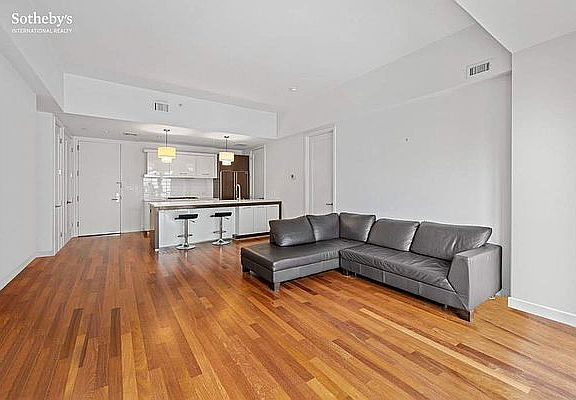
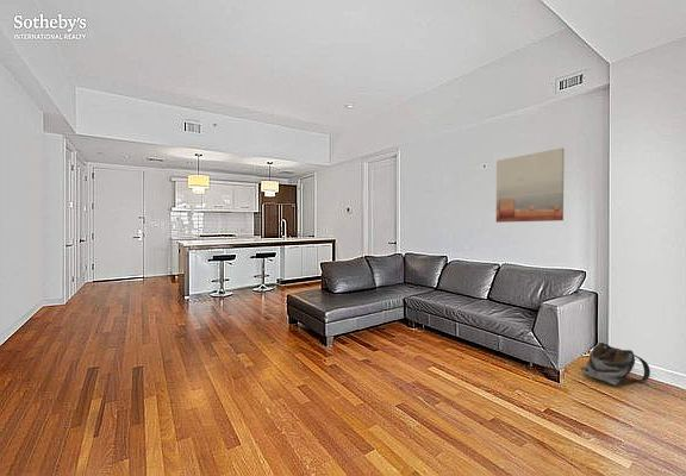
+ wall art [495,146,566,224]
+ backpack [580,342,651,387]
